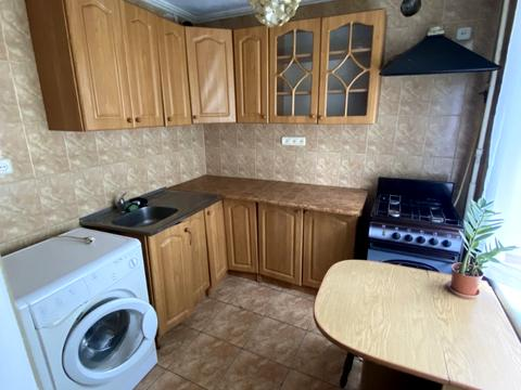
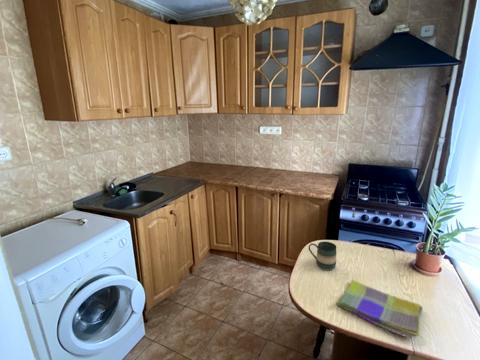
+ mug [308,241,337,271]
+ dish towel [335,279,424,340]
